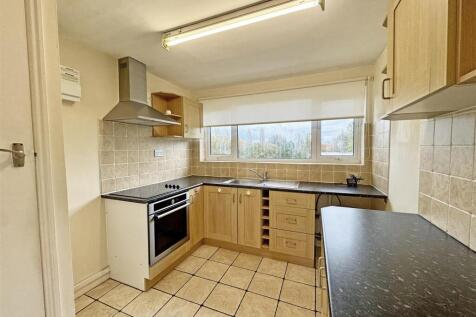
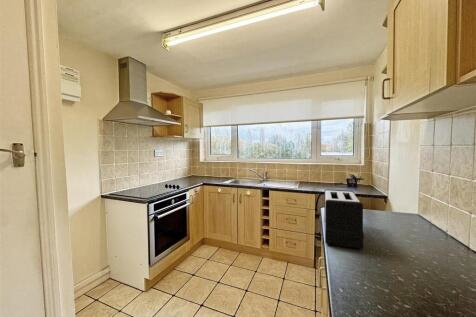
+ toaster [323,188,365,250]
